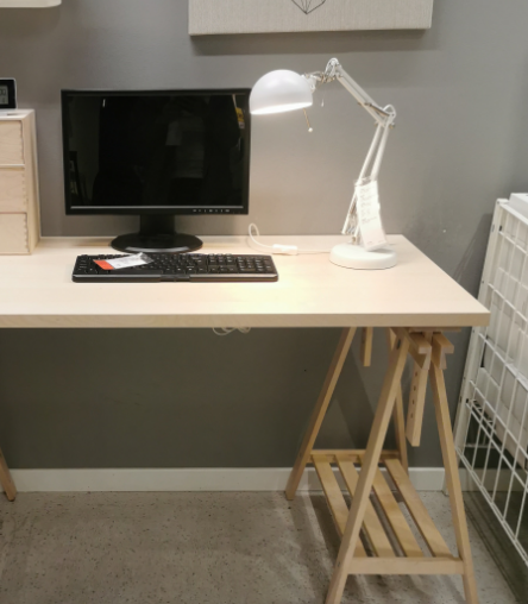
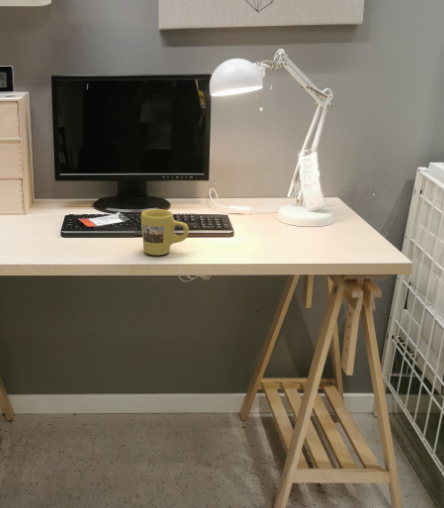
+ mug [140,208,190,256]
